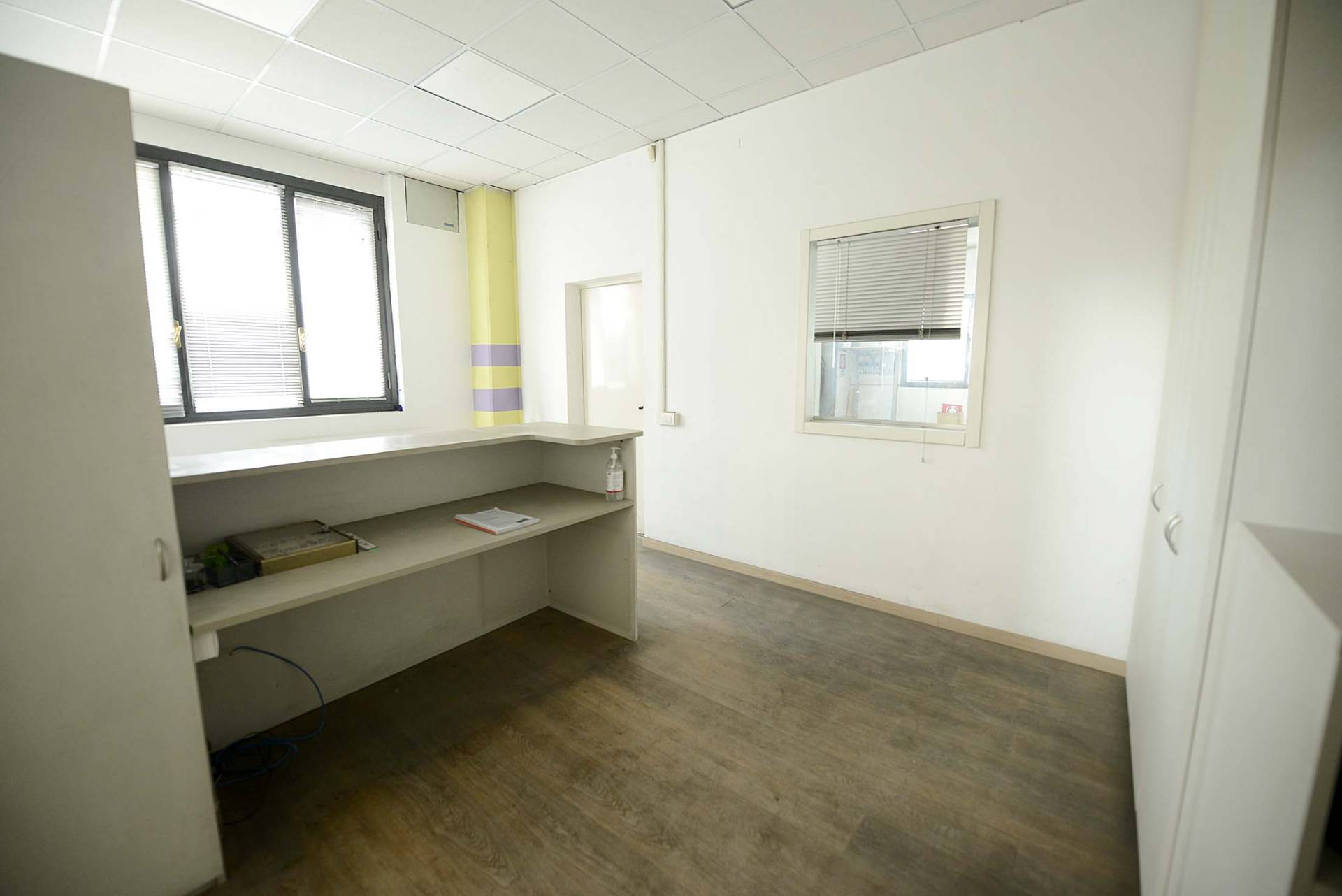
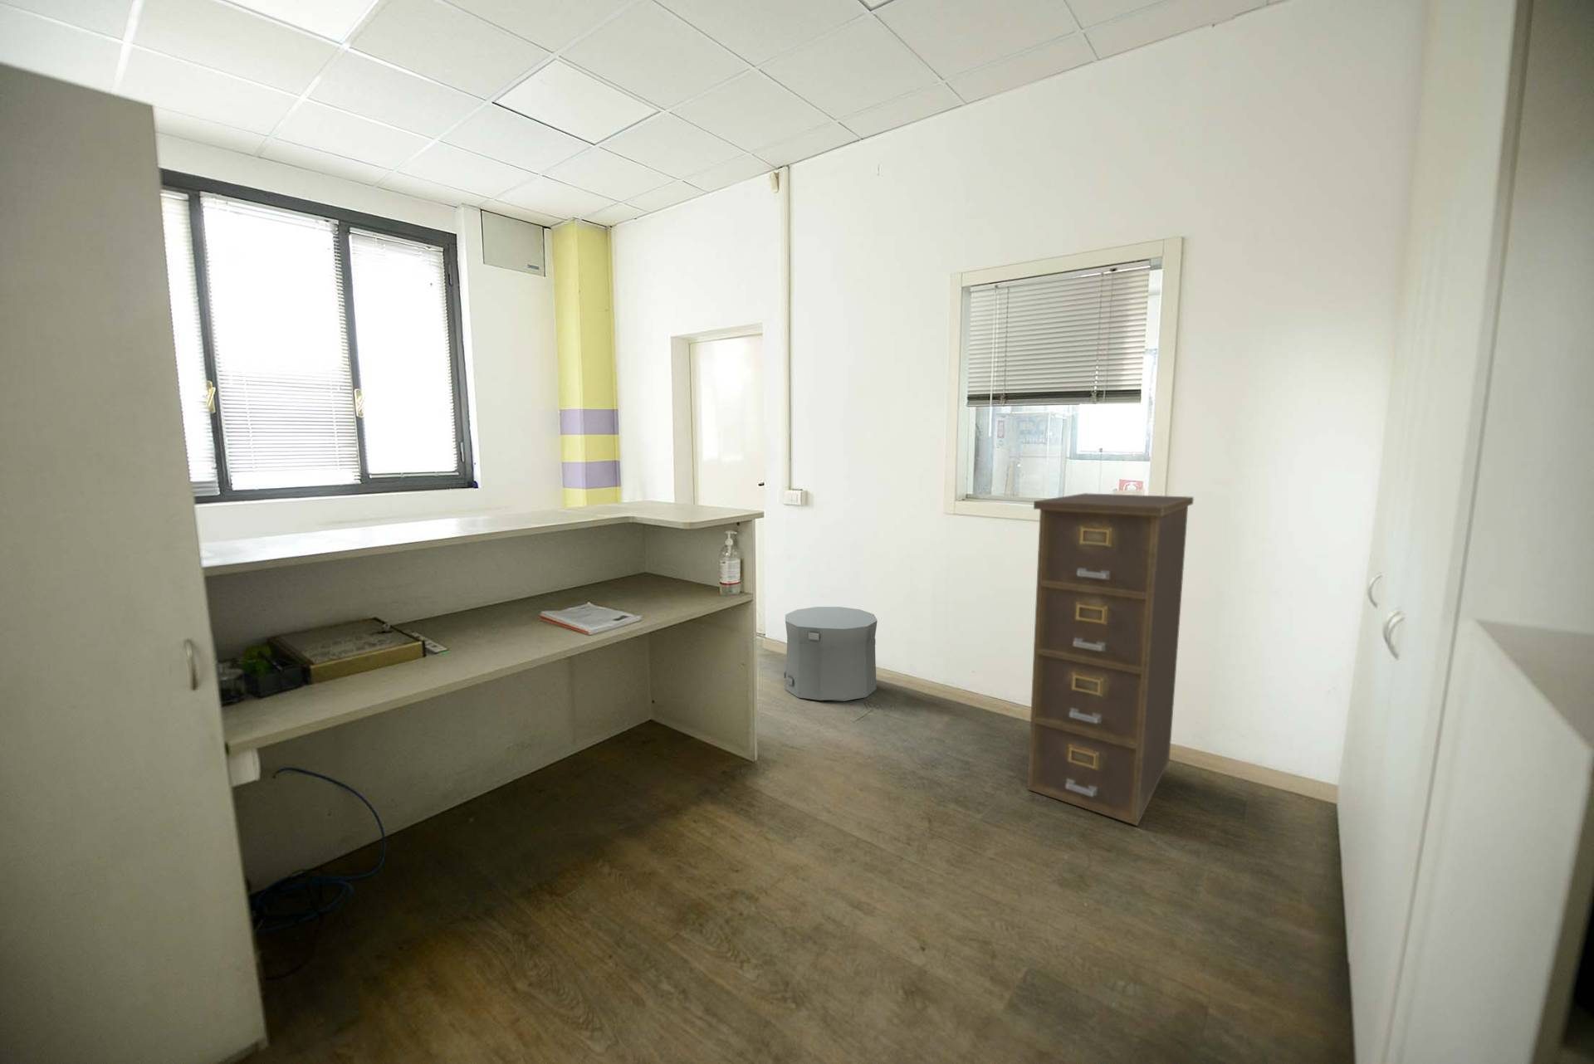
+ trash can [784,606,878,702]
+ filing cabinet [1027,492,1195,826]
